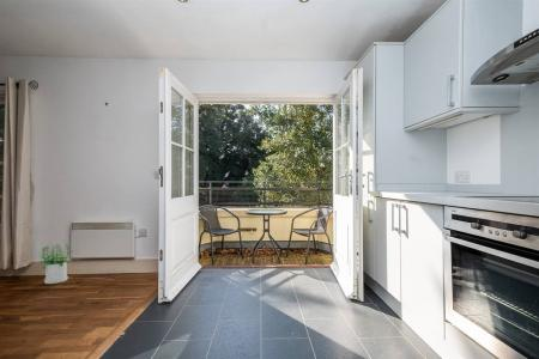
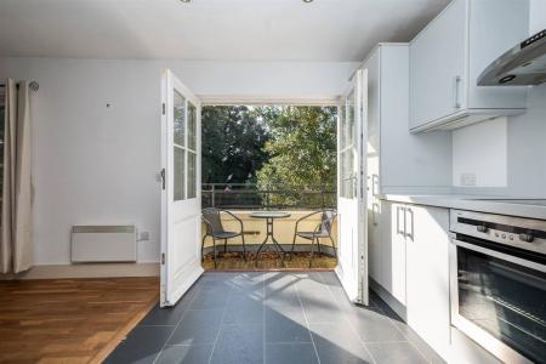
- potted plant [37,243,74,285]
